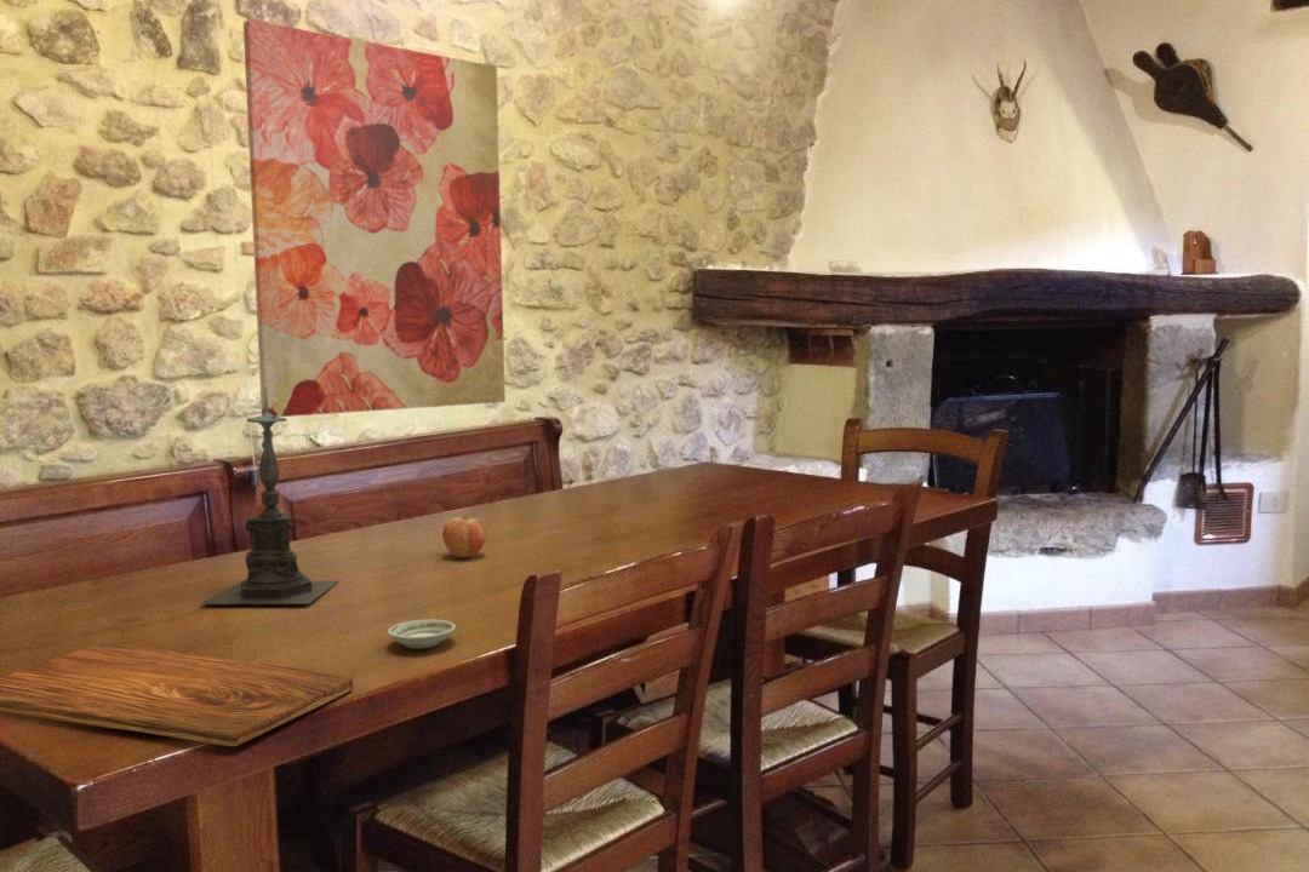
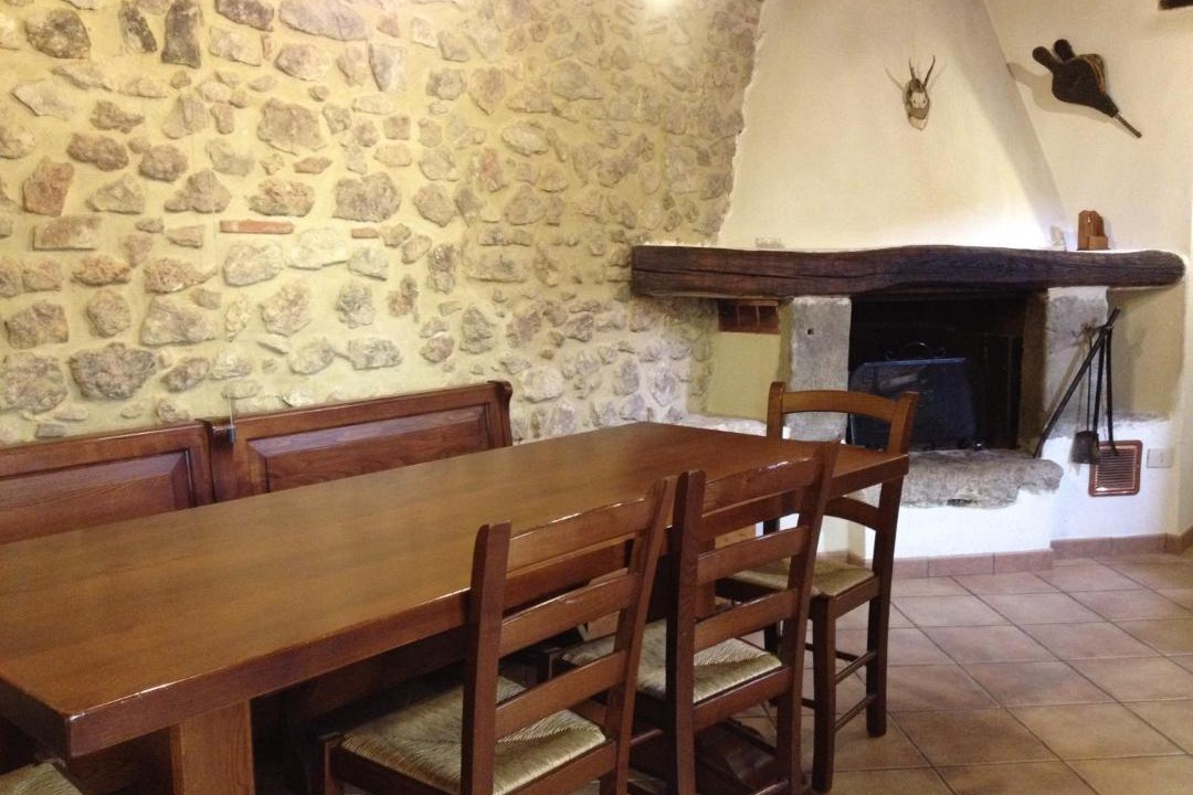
- fruit [441,511,487,558]
- cutting board [0,642,354,747]
- candle holder [199,388,341,606]
- saucer [387,619,457,649]
- wall art [242,18,507,418]
